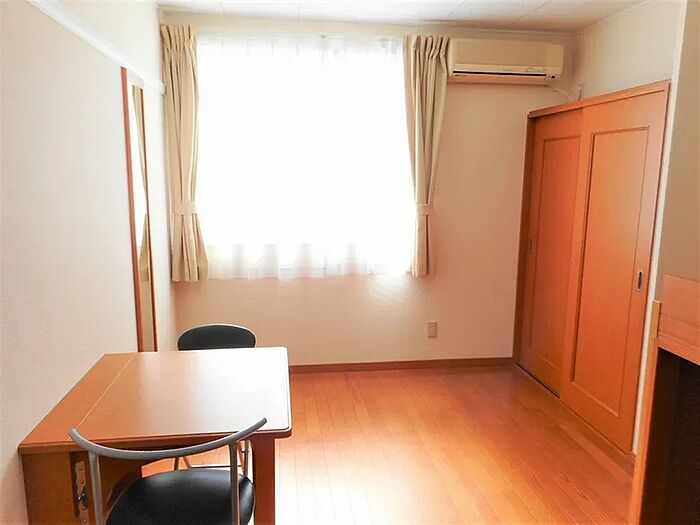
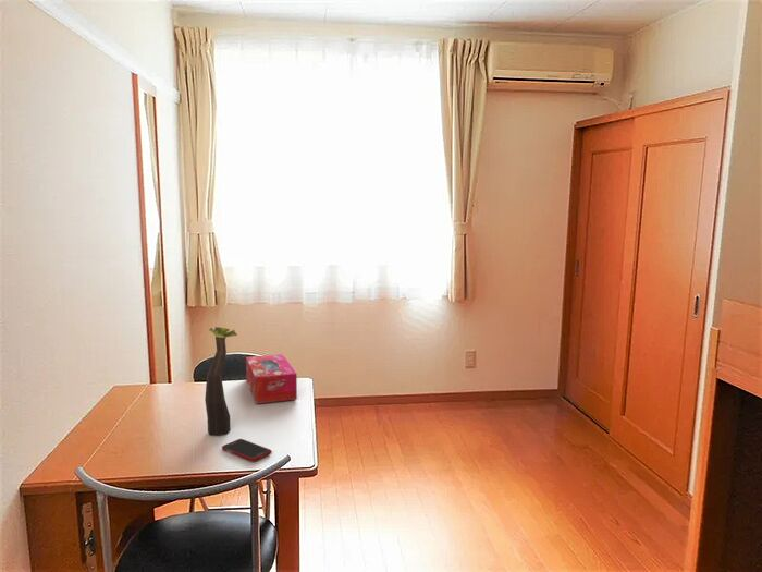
+ cell phone [221,438,272,463]
+ tissue box [245,353,298,404]
+ plant [204,326,238,437]
